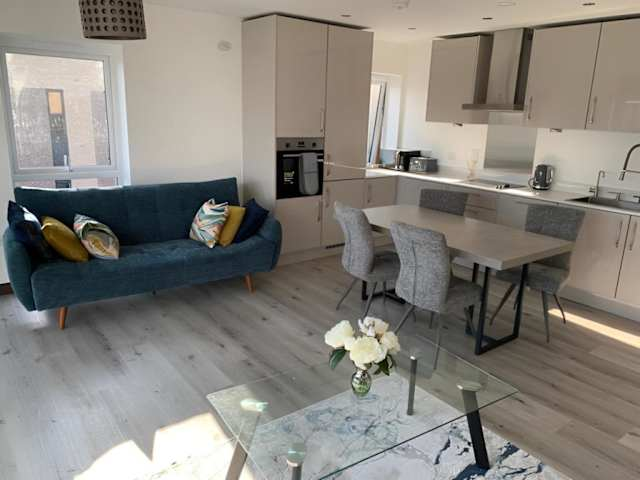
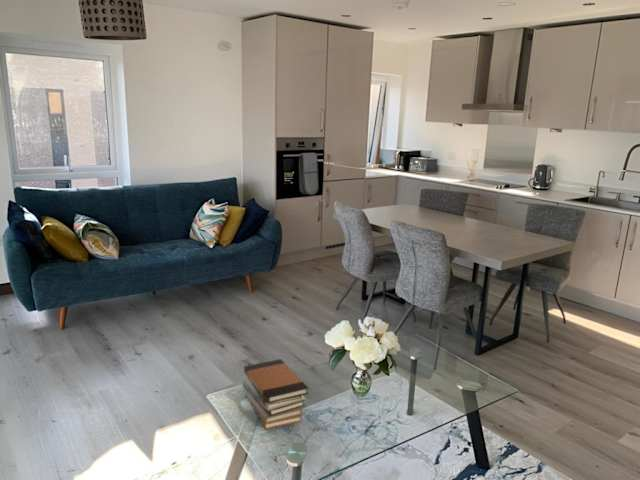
+ book stack [242,358,310,431]
